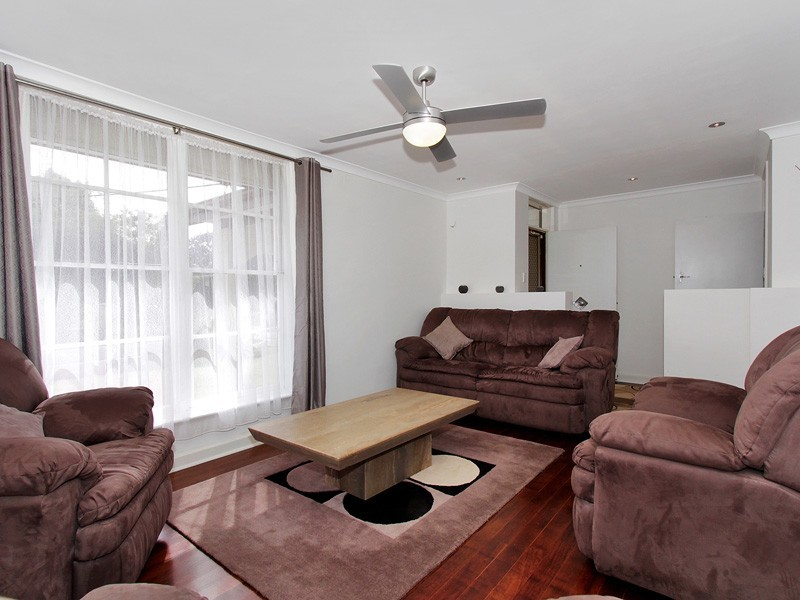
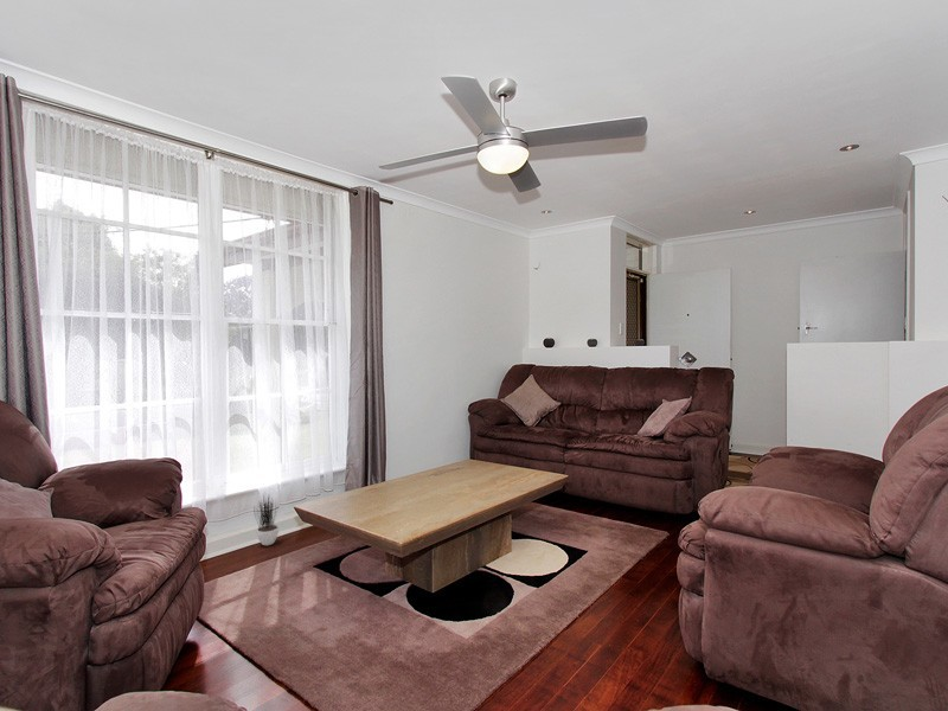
+ potted plant [252,491,302,546]
